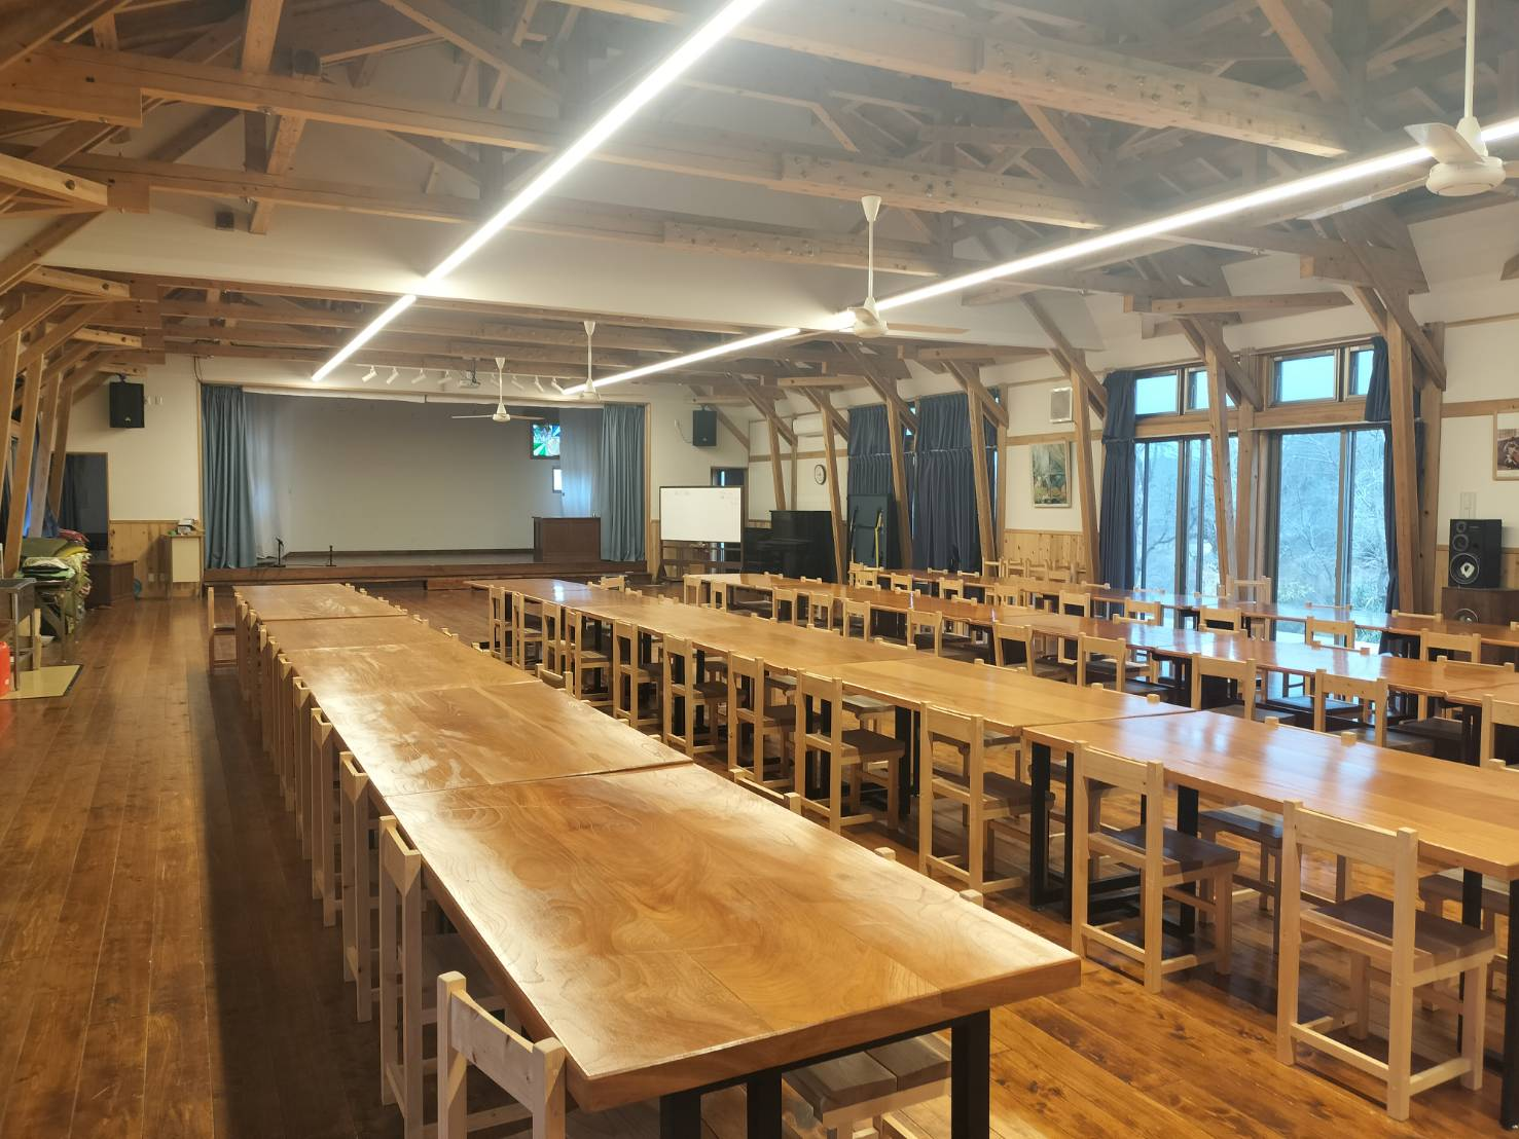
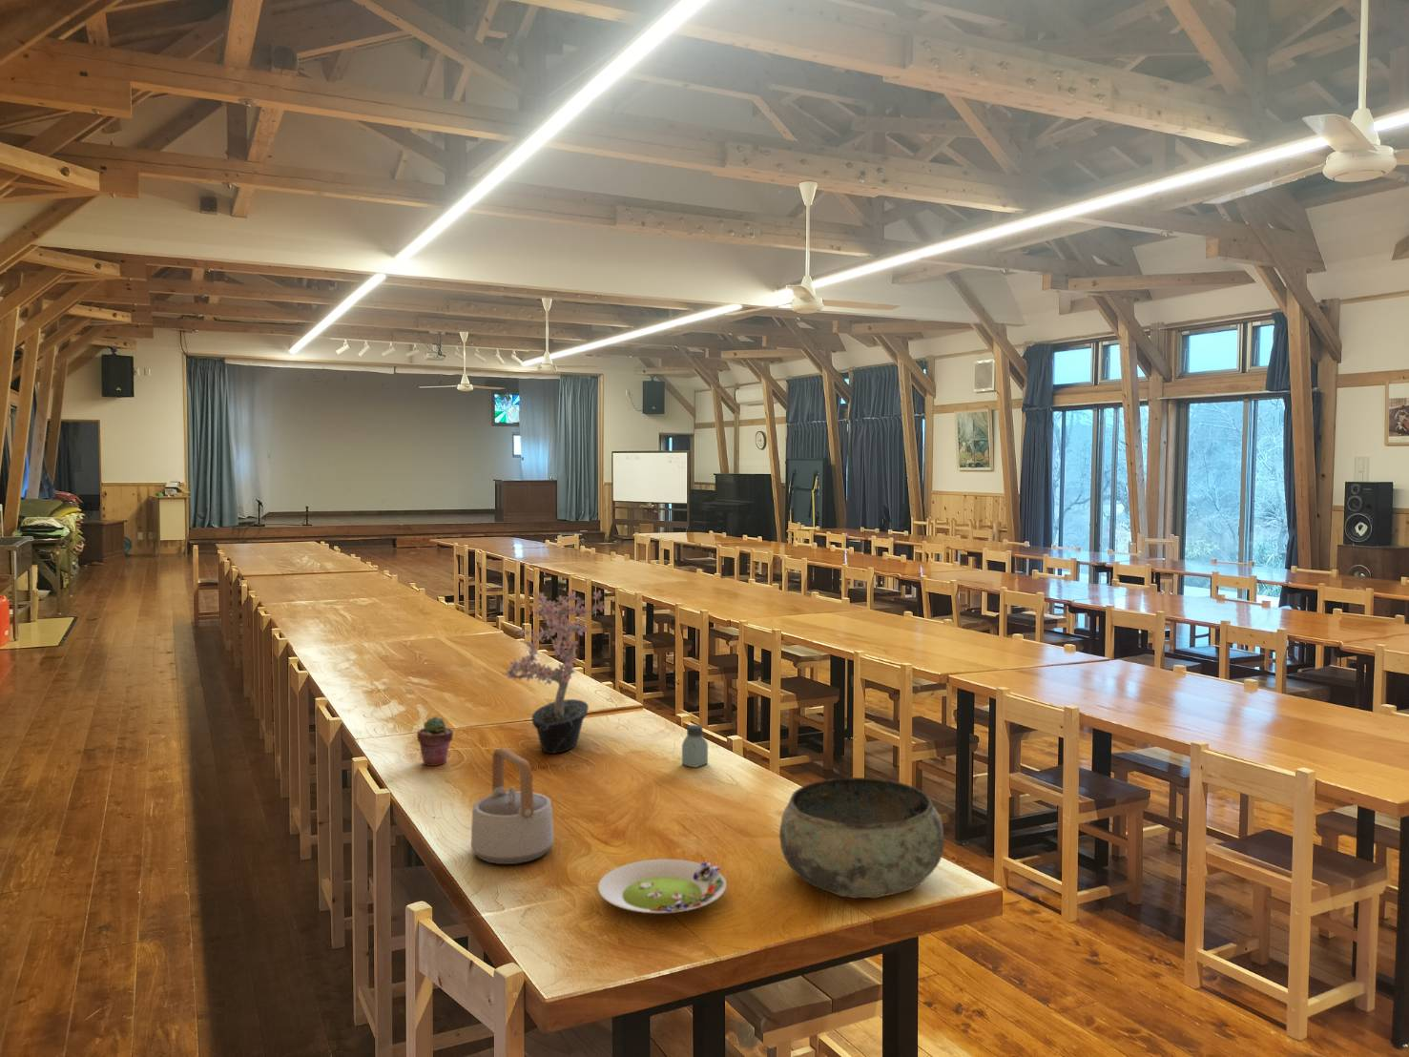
+ bowl [778,776,945,899]
+ saltshaker [681,724,708,769]
+ salad plate [597,858,727,914]
+ teapot [471,747,554,865]
+ potted succulent [416,715,454,767]
+ potted plant [505,590,606,755]
